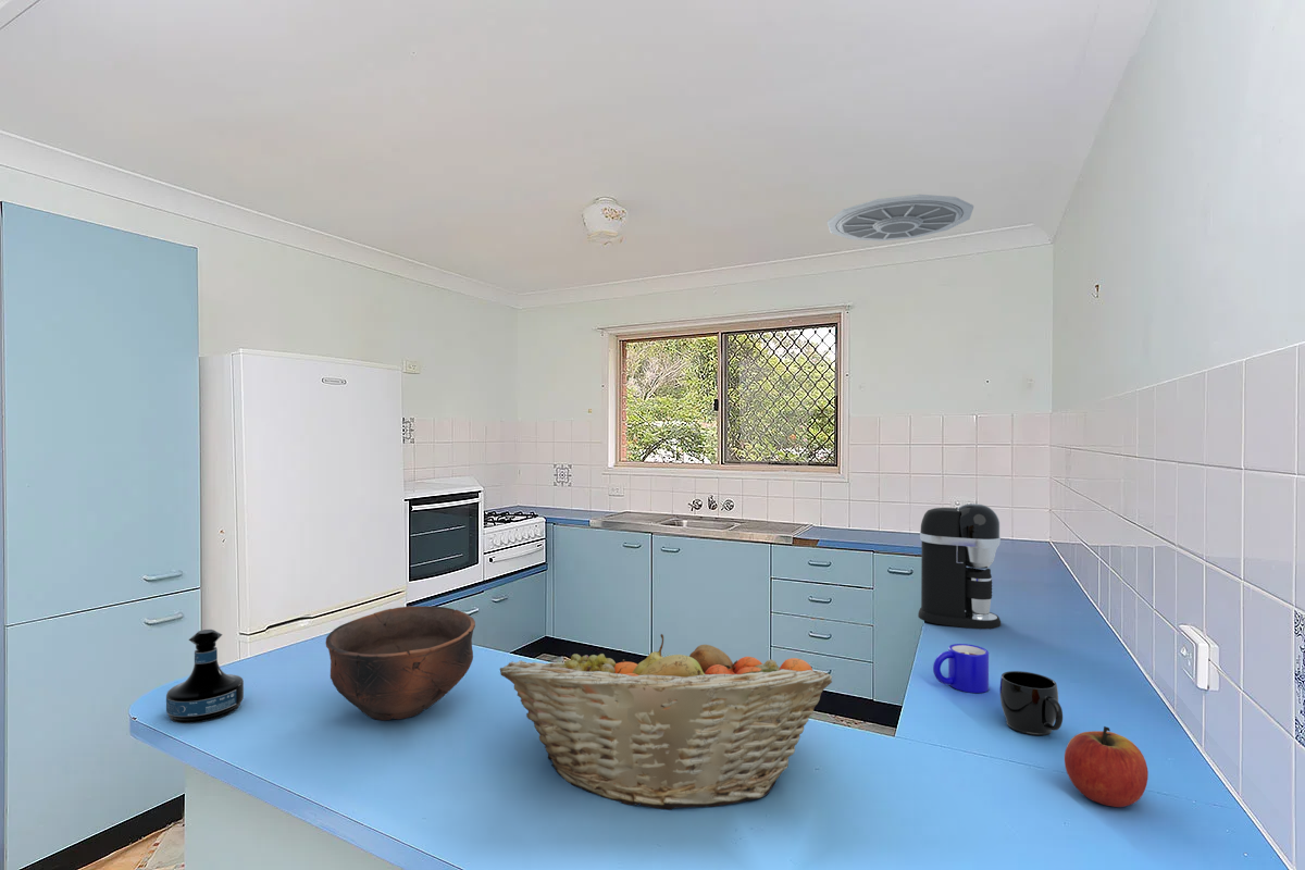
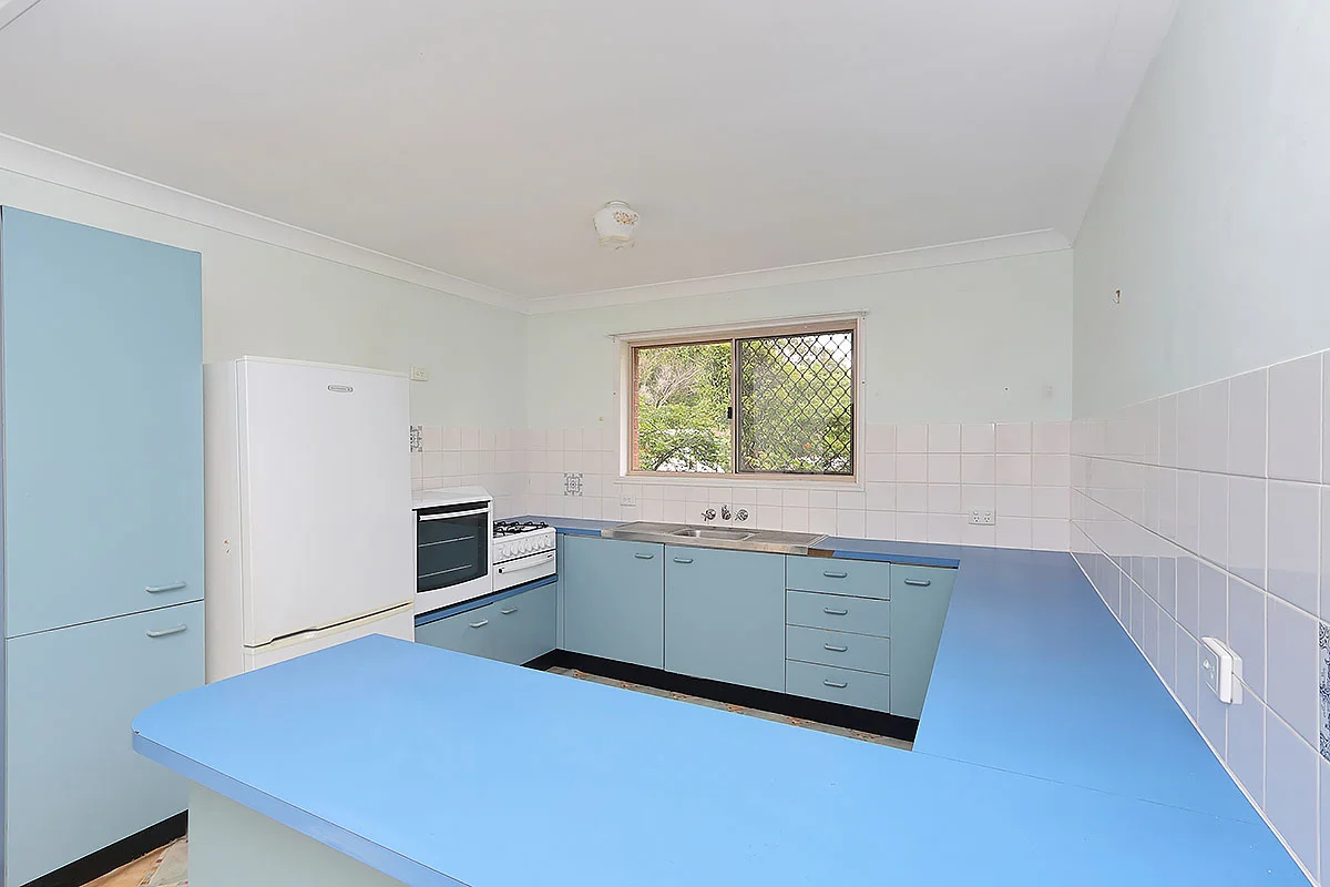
- mug [998,670,1064,736]
- tequila bottle [165,629,245,724]
- ceiling vent [826,194,974,243]
- mug [932,643,990,694]
- coffee maker [917,502,1003,631]
- apple [1064,725,1149,808]
- fruit basket [499,633,833,811]
- bowl [325,605,476,721]
